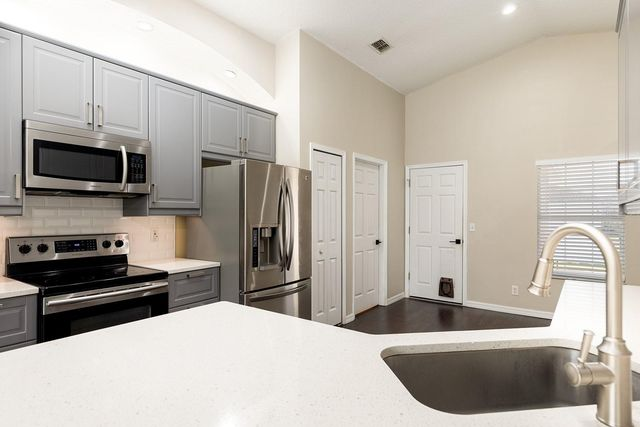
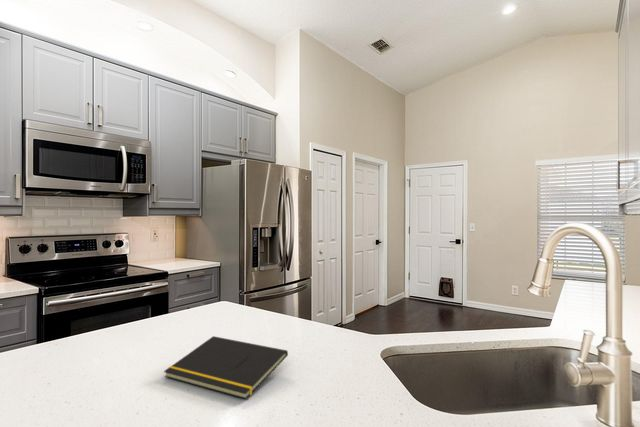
+ notepad [163,335,289,400]
